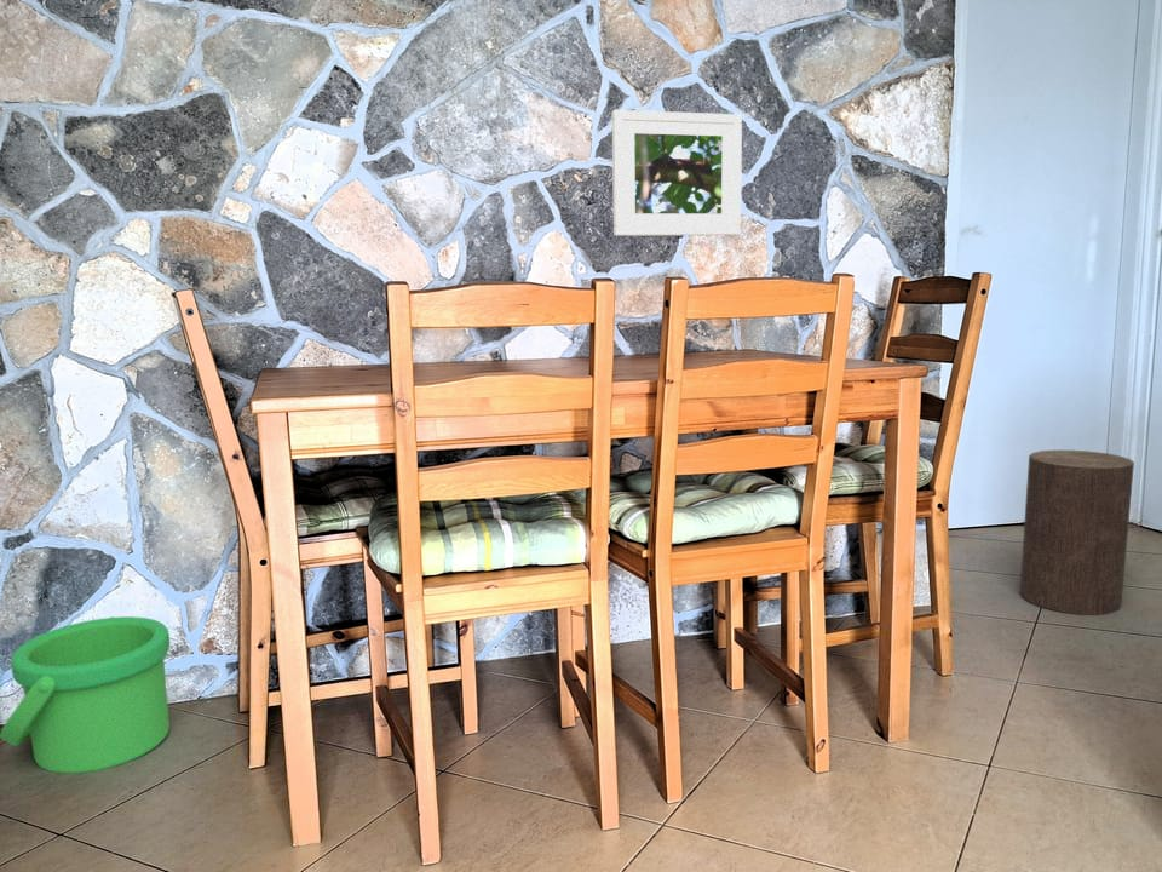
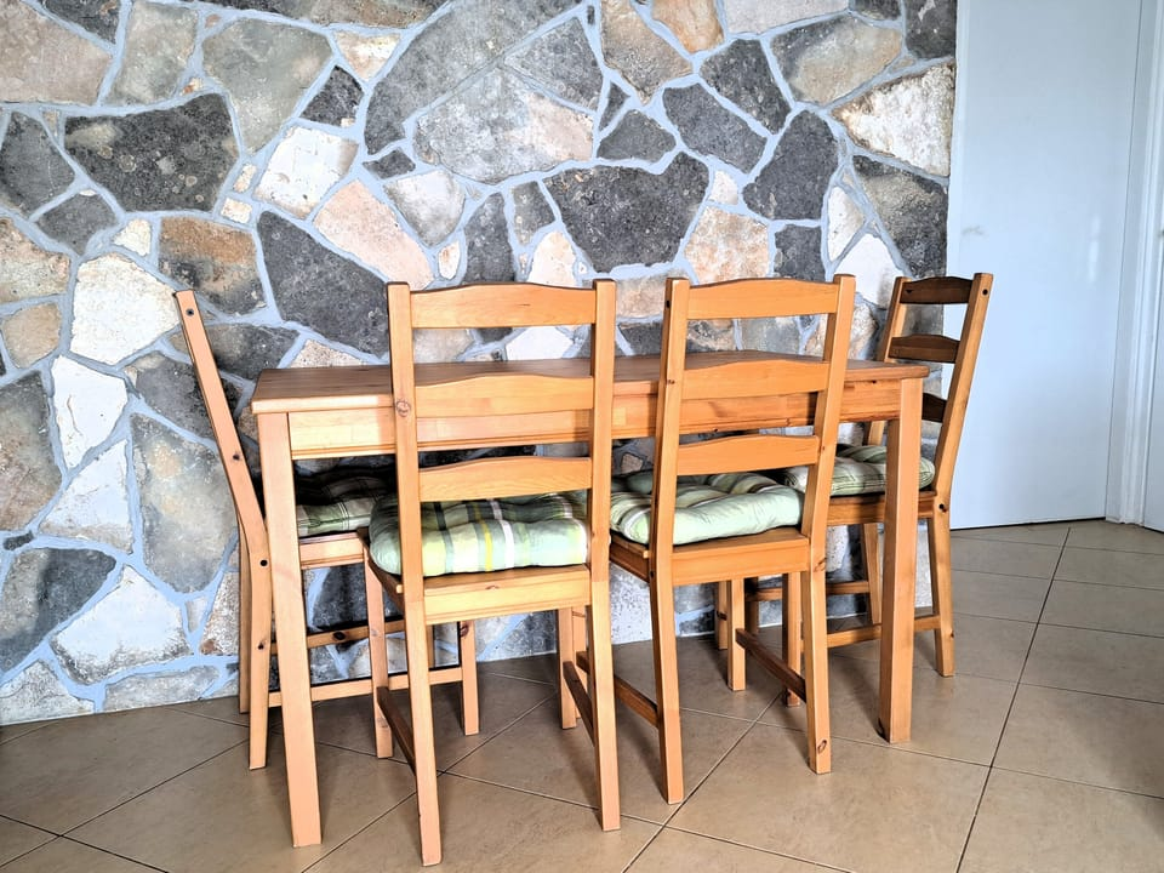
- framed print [611,109,743,237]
- bucket [0,615,171,774]
- stool [1019,449,1135,616]
